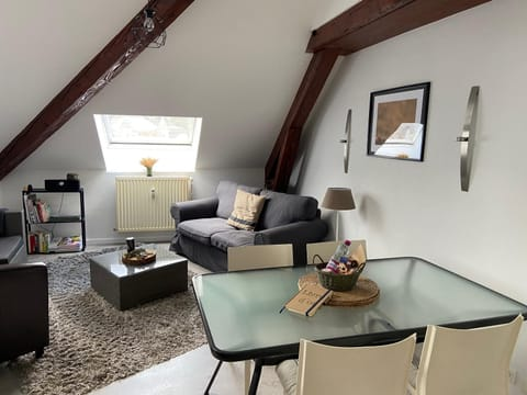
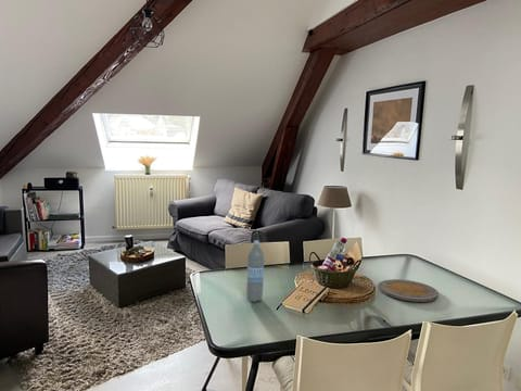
+ plate [378,278,440,303]
+ water bottle [245,239,265,303]
